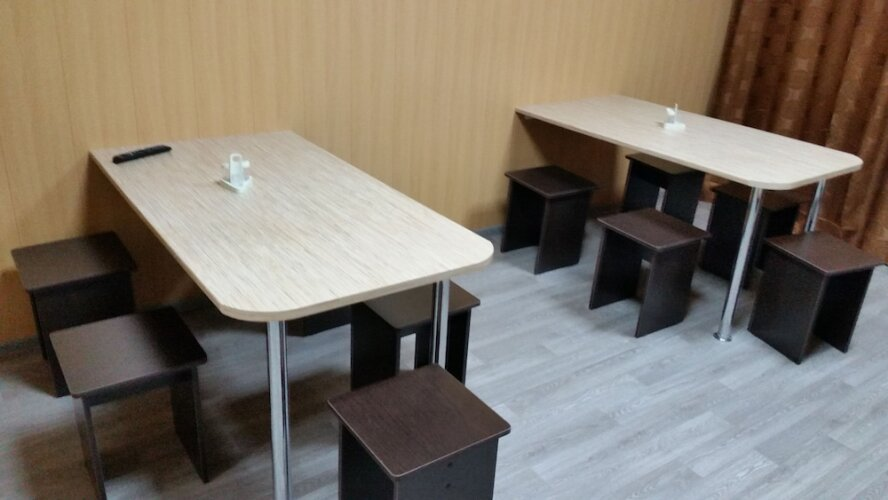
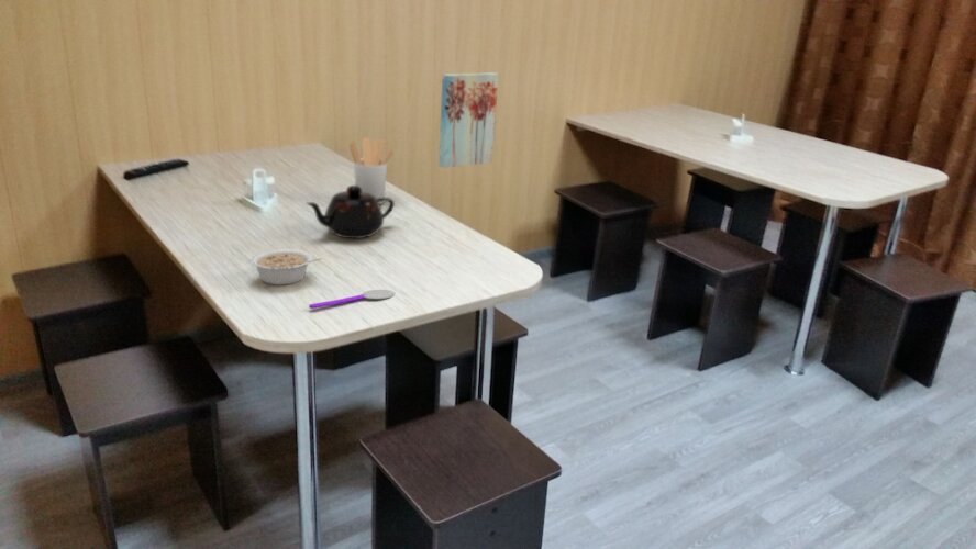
+ teapot [304,184,396,239]
+ wall art [437,71,499,169]
+ utensil holder [348,136,396,205]
+ spoon [308,289,397,310]
+ legume [249,248,323,285]
